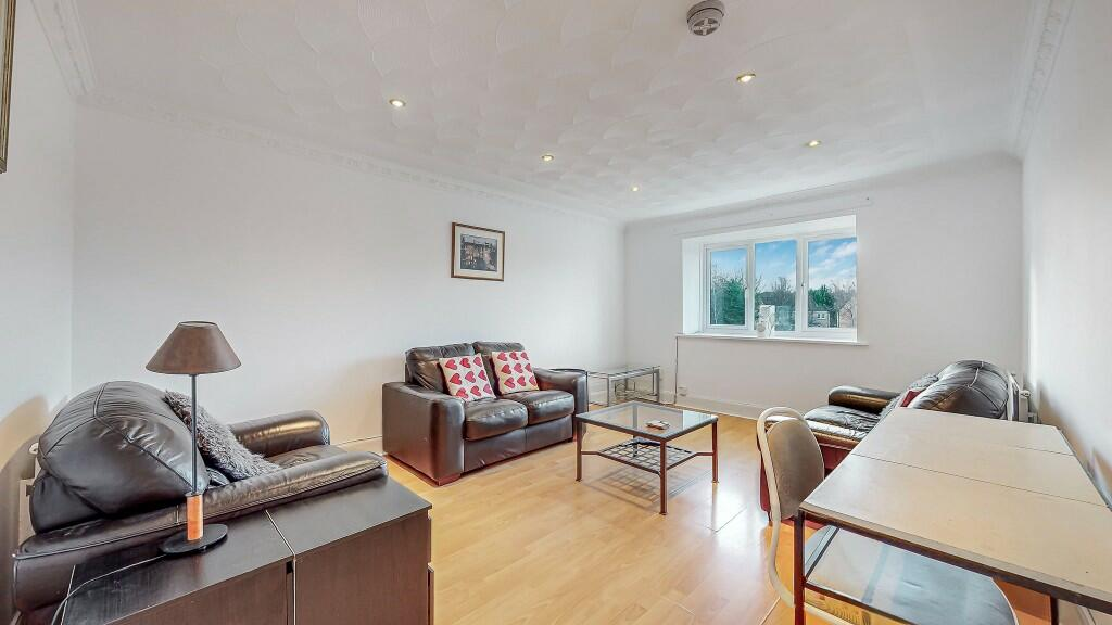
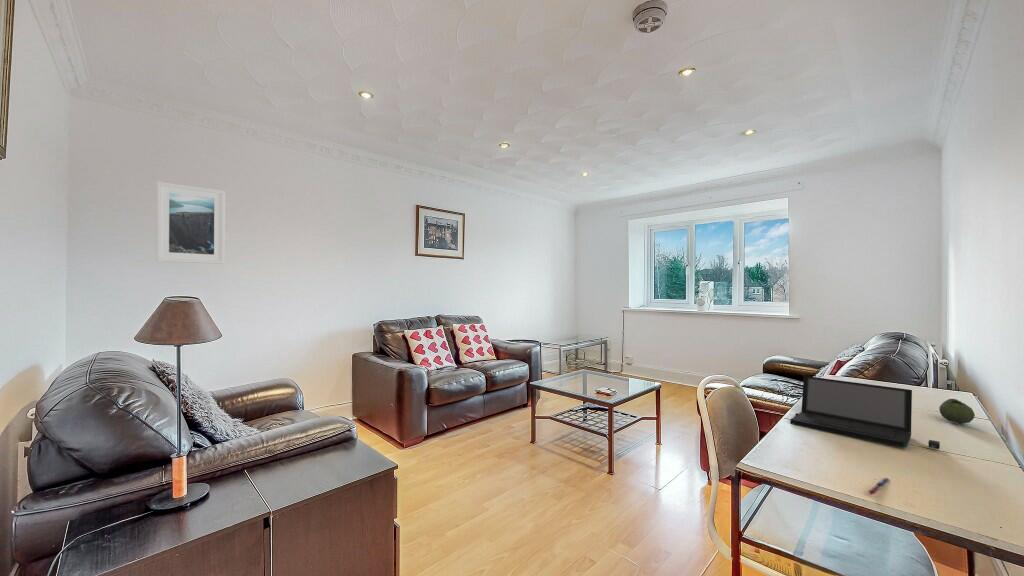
+ fruit [938,398,976,425]
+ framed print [155,180,226,265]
+ laptop computer [789,375,941,450]
+ pen [867,477,891,495]
